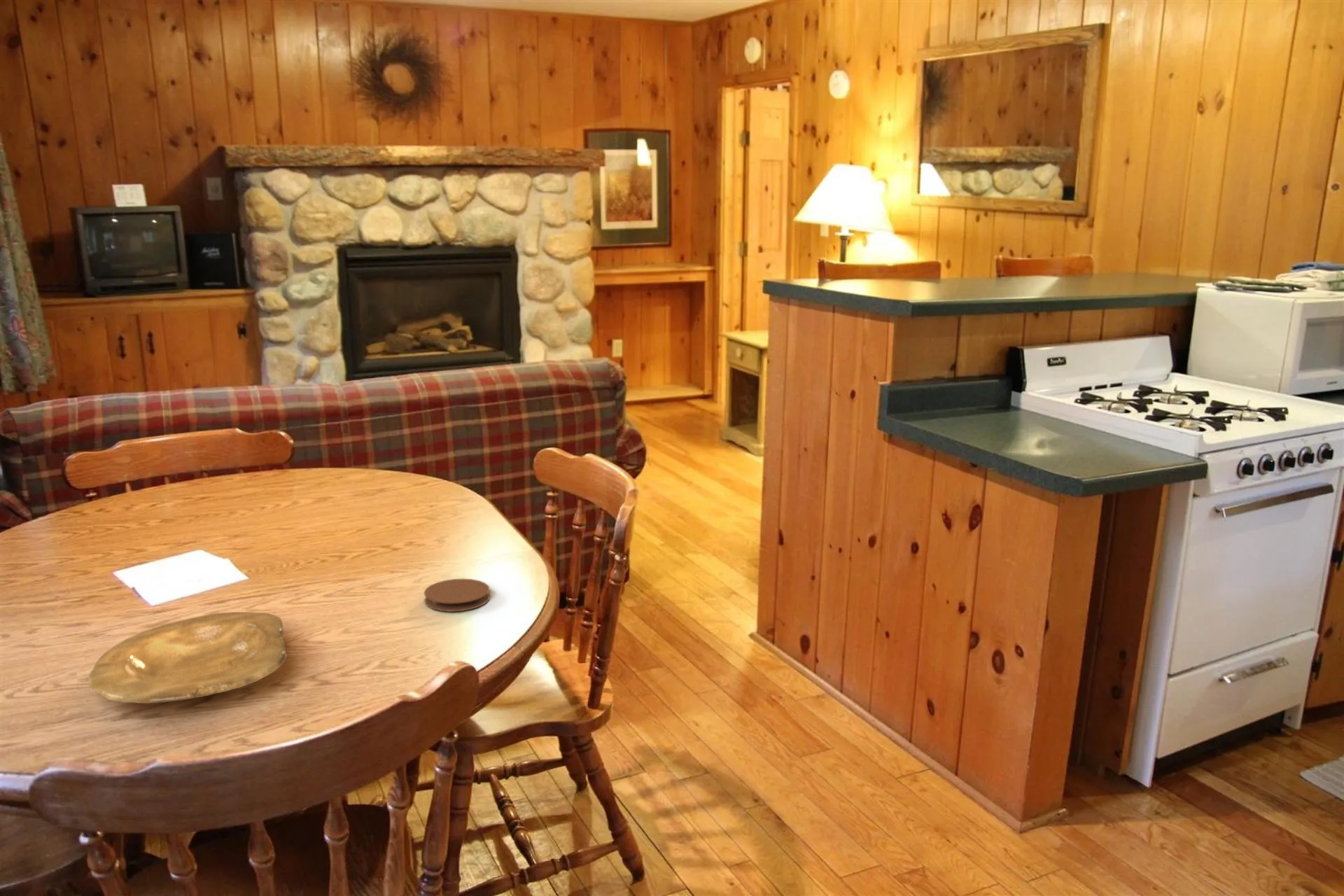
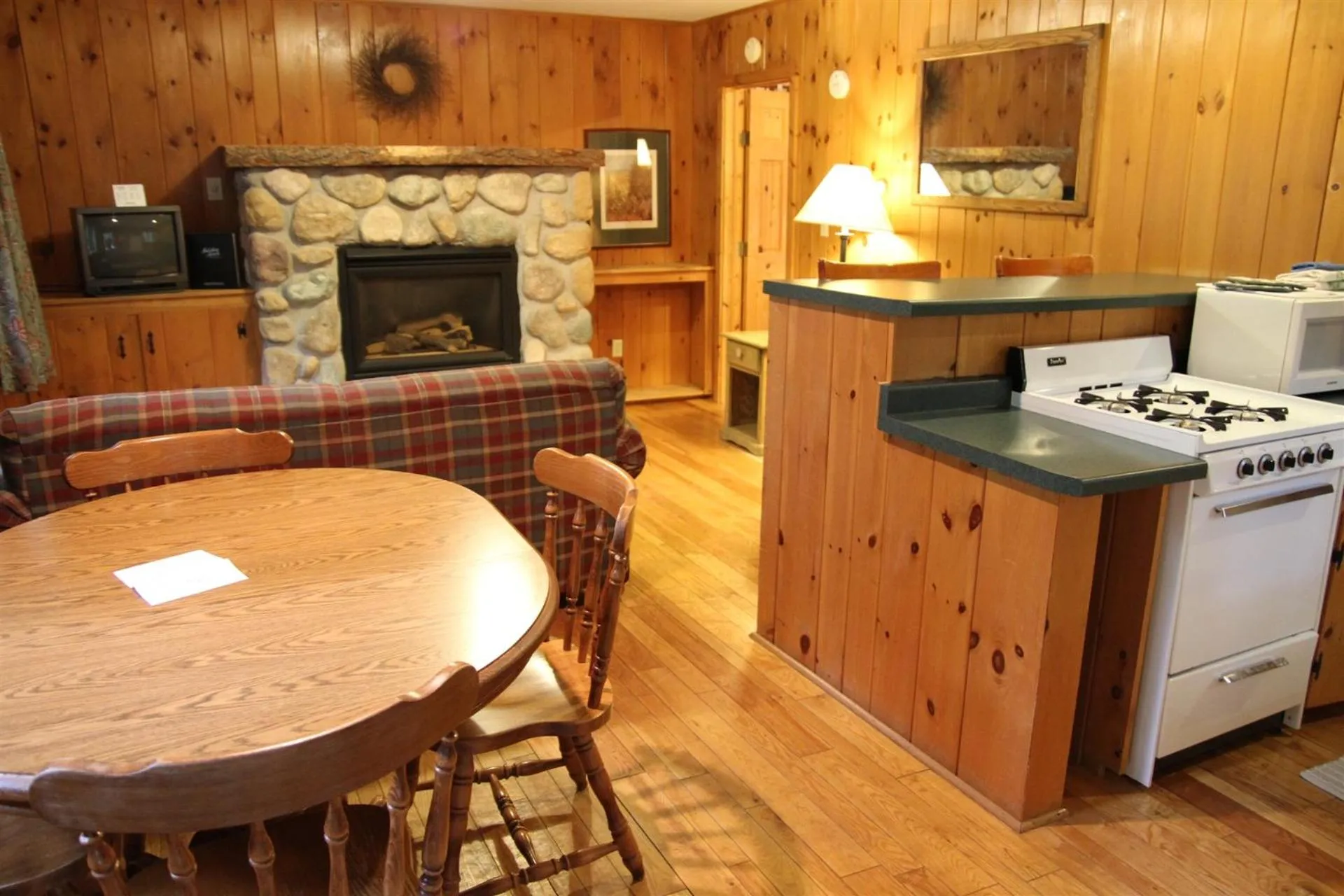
- coaster [423,578,491,612]
- plate [87,611,287,704]
